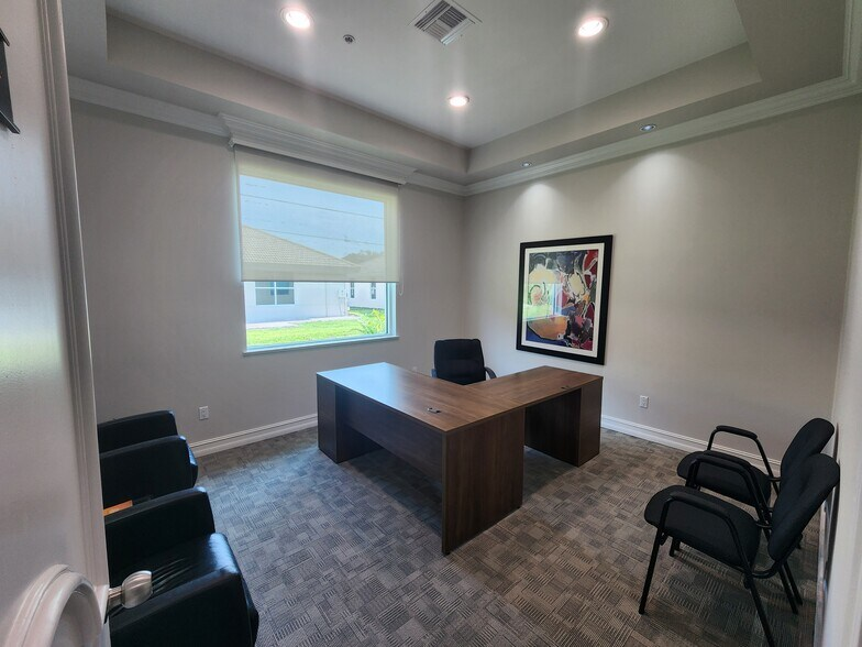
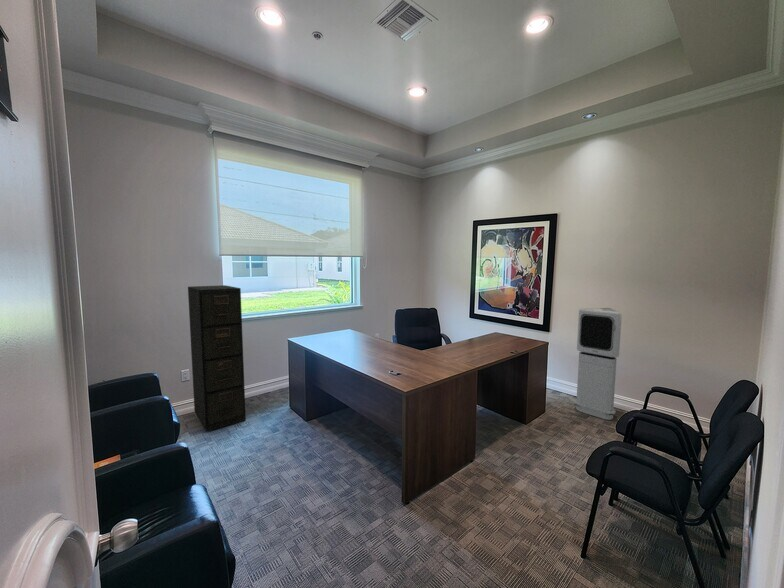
+ air purifier [573,307,623,421]
+ filing cabinet [187,284,247,433]
